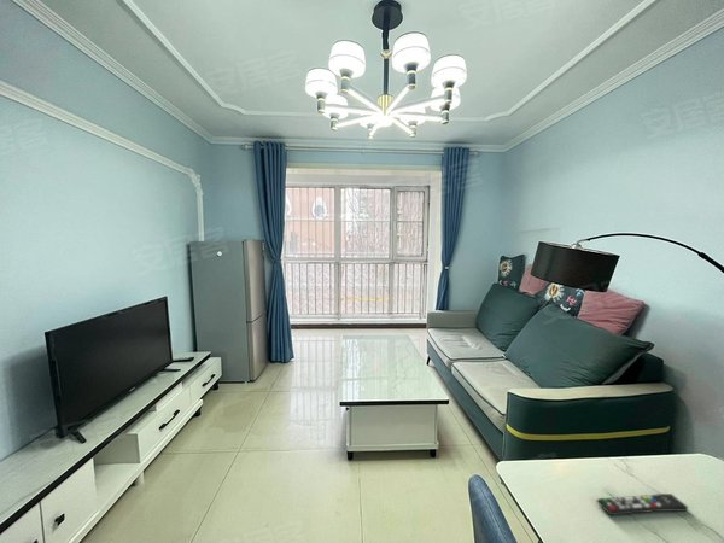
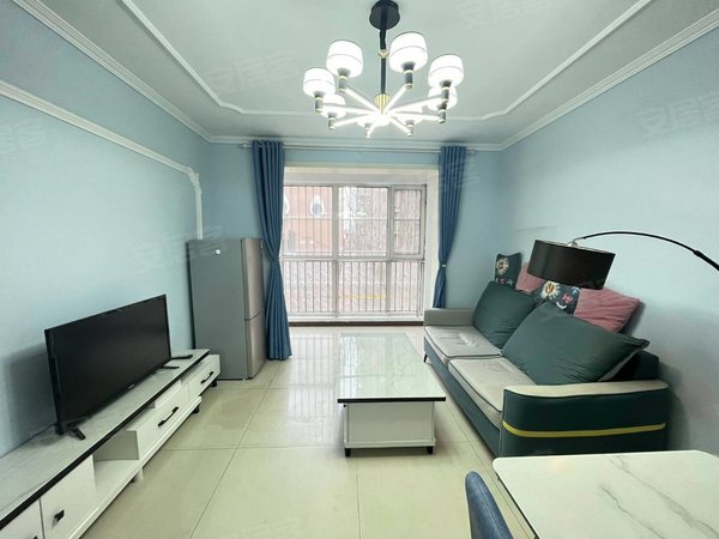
- remote control [596,492,689,516]
